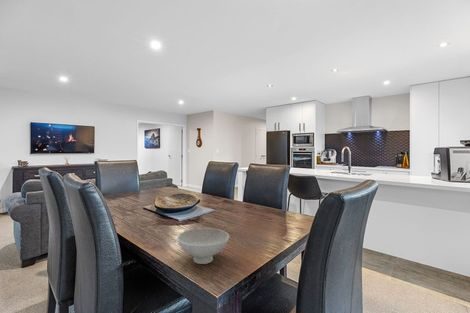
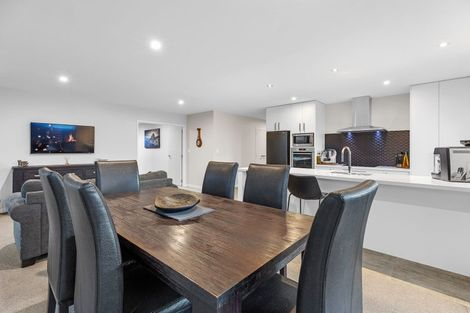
- bowl [176,227,230,265]
